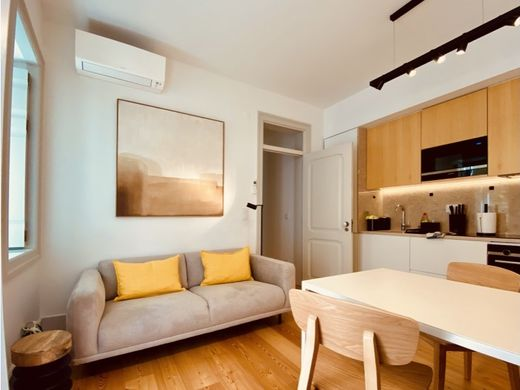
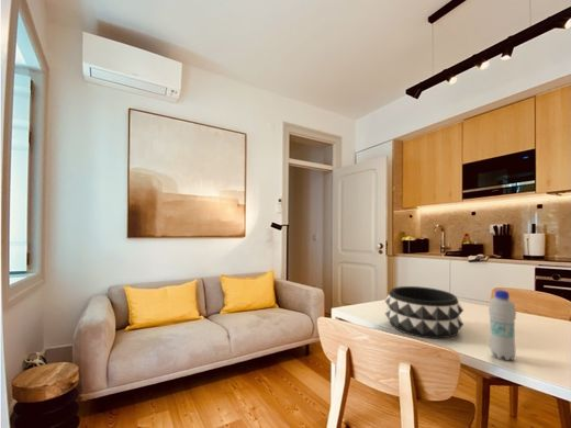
+ bottle [488,290,517,361]
+ decorative bowl [384,285,464,339]
